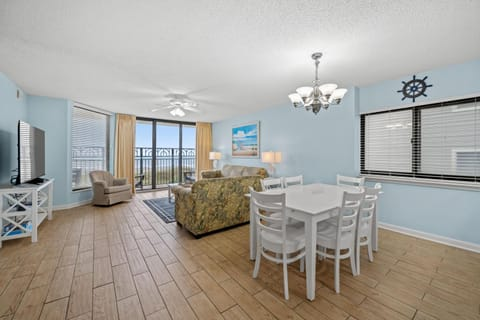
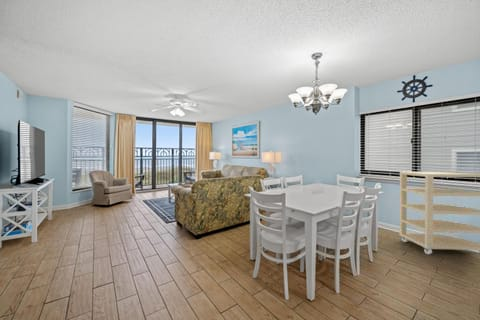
+ shelving unit [398,171,480,255]
